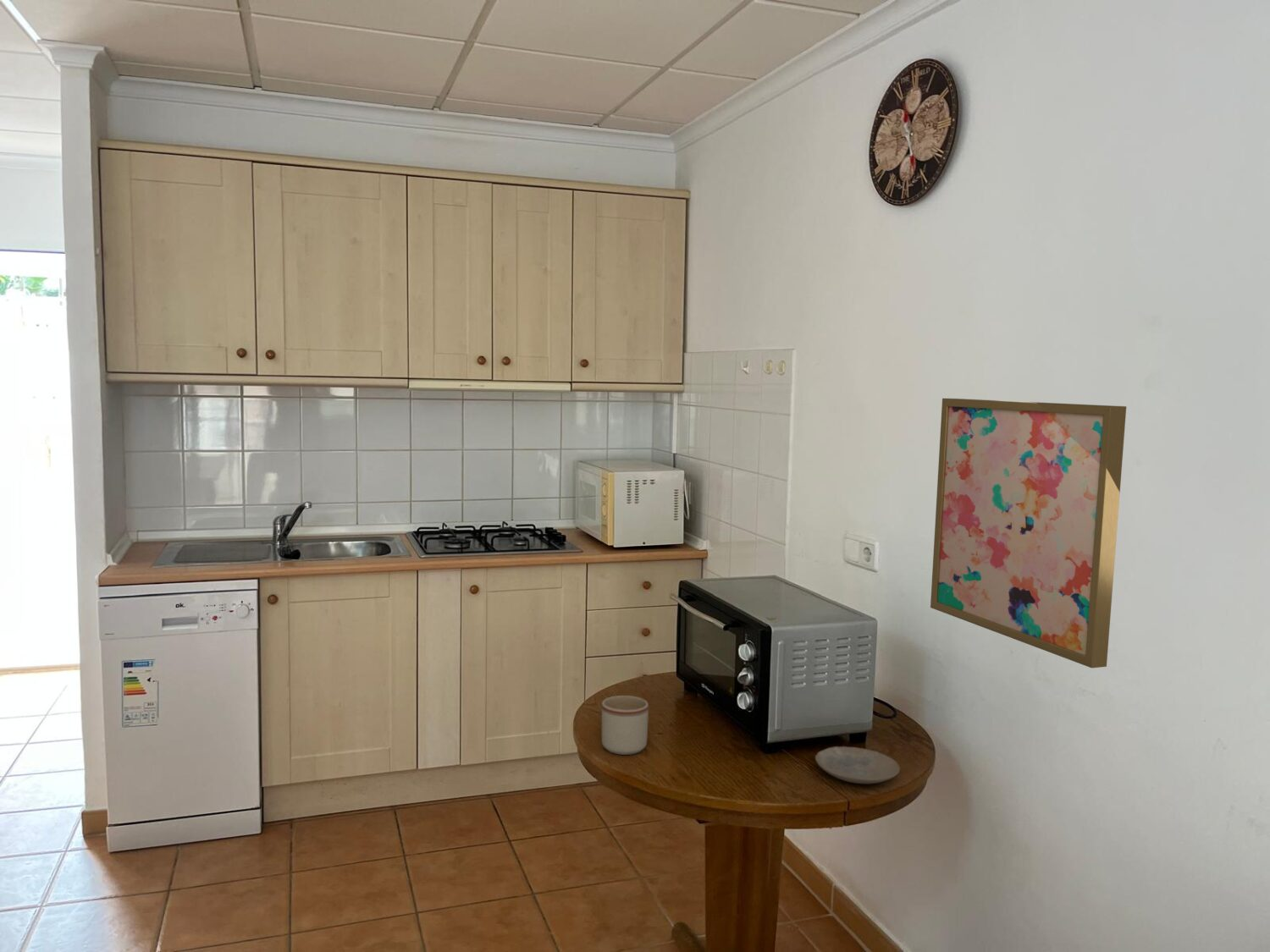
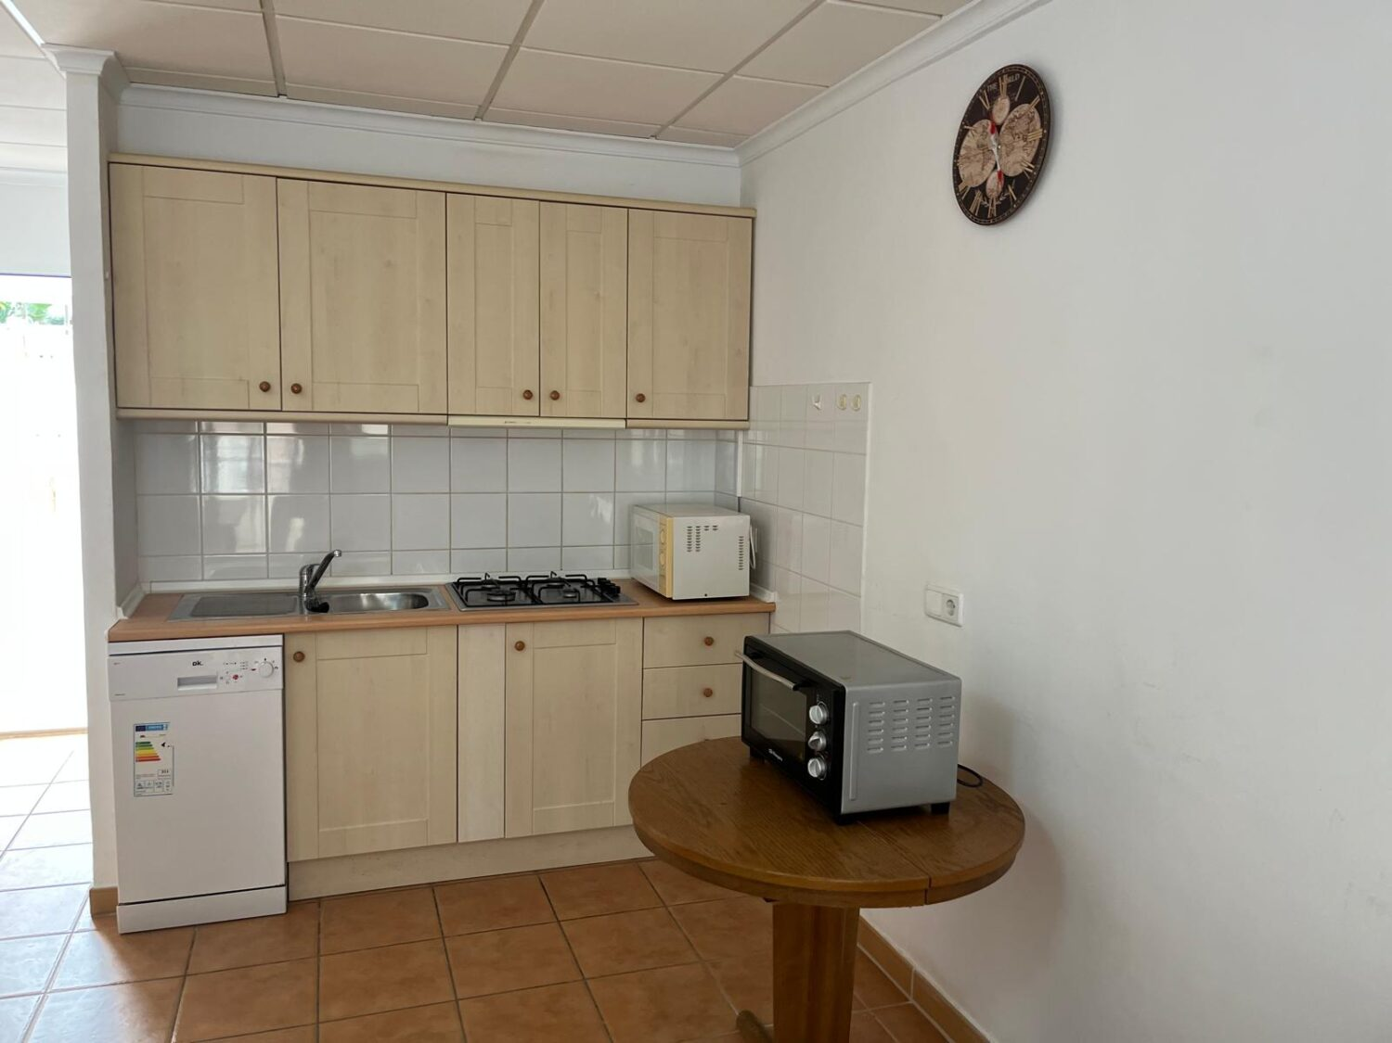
- plate [814,746,901,784]
- wall art [930,398,1127,669]
- mug [601,695,649,756]
